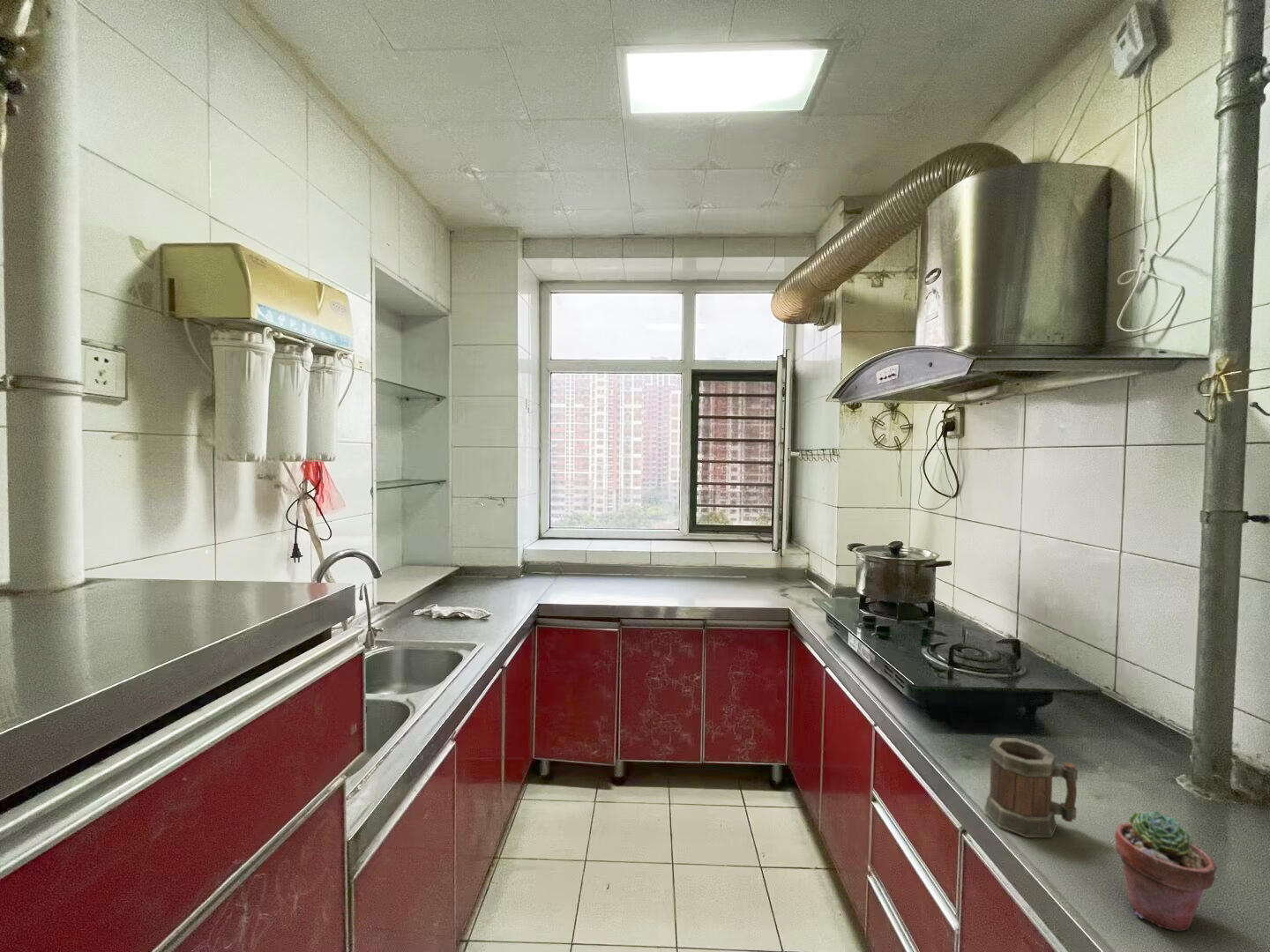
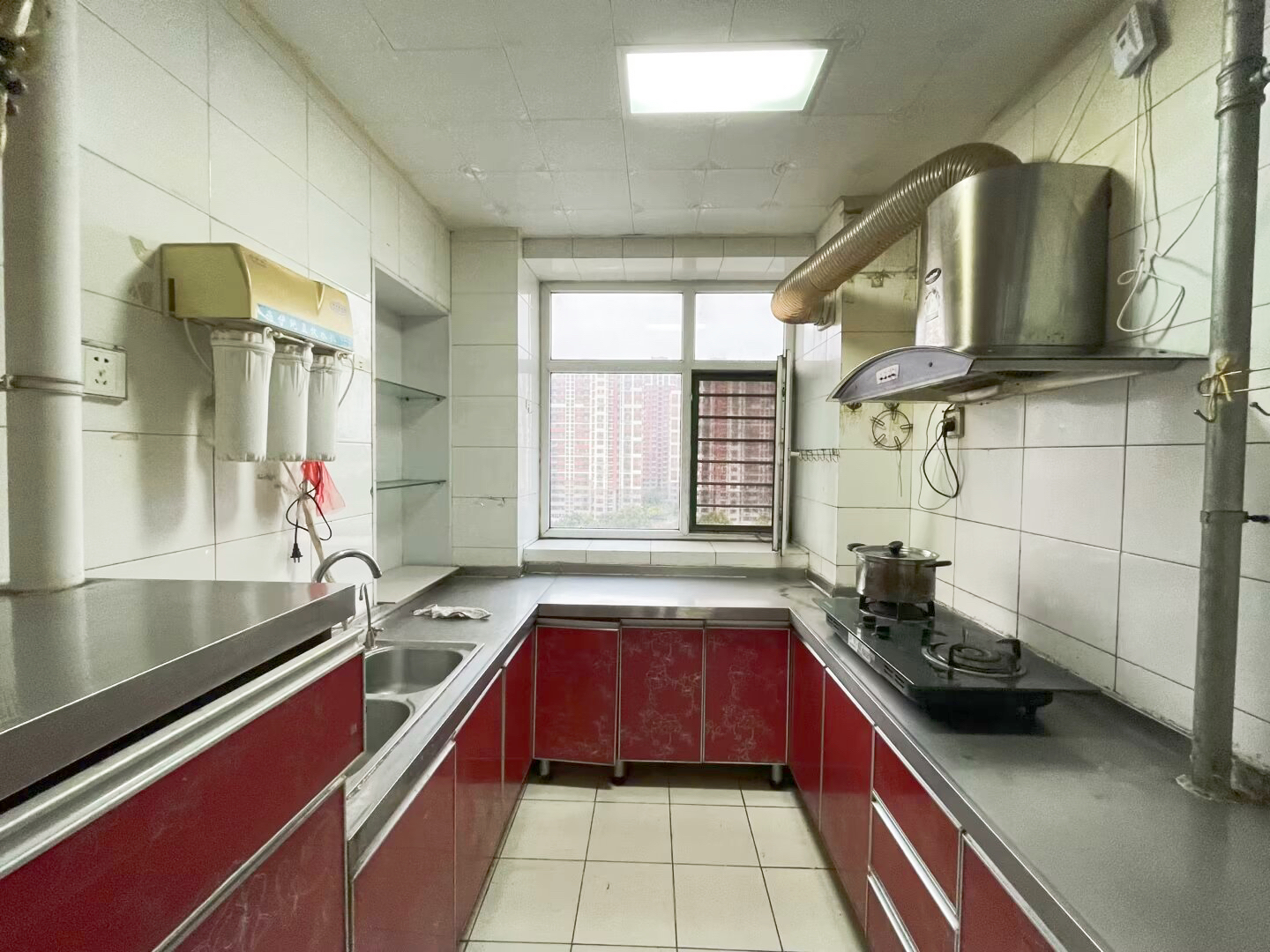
- potted succulent [1114,810,1218,932]
- mug [983,737,1079,838]
